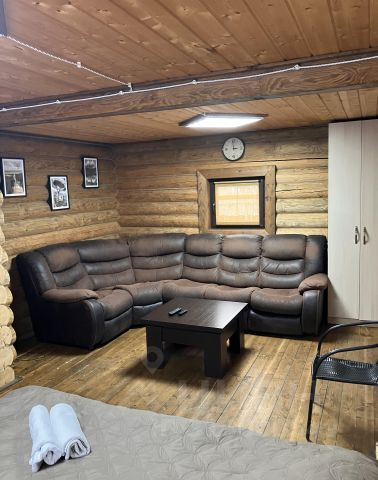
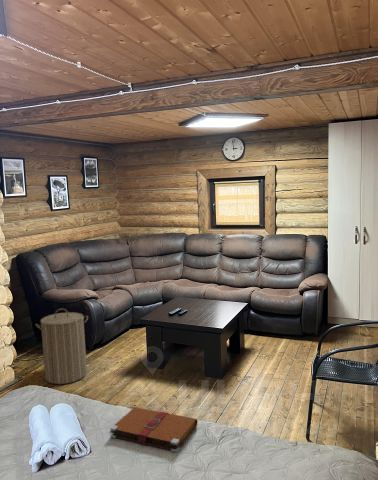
+ laundry hamper [35,307,89,385]
+ book [109,406,199,454]
